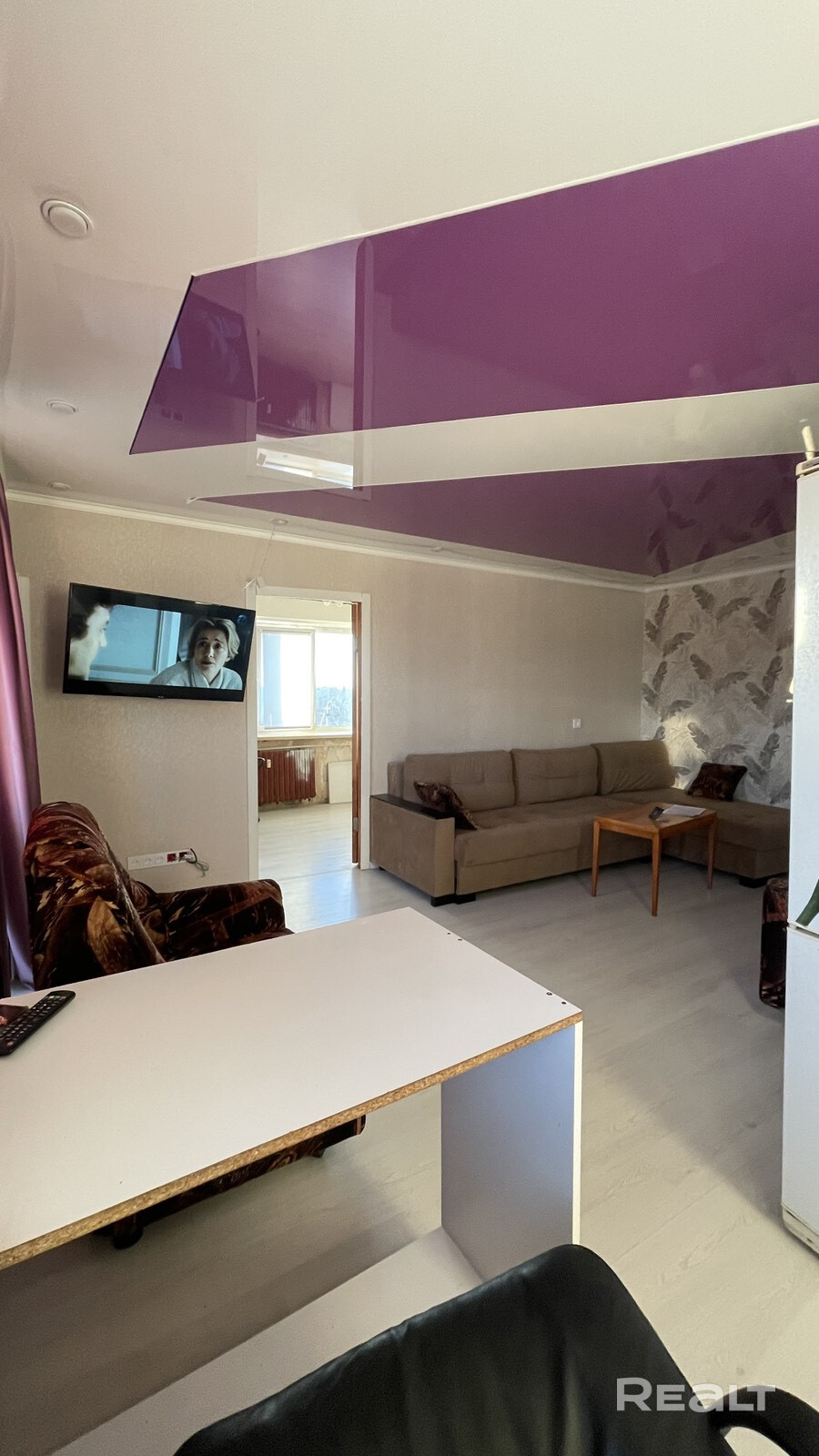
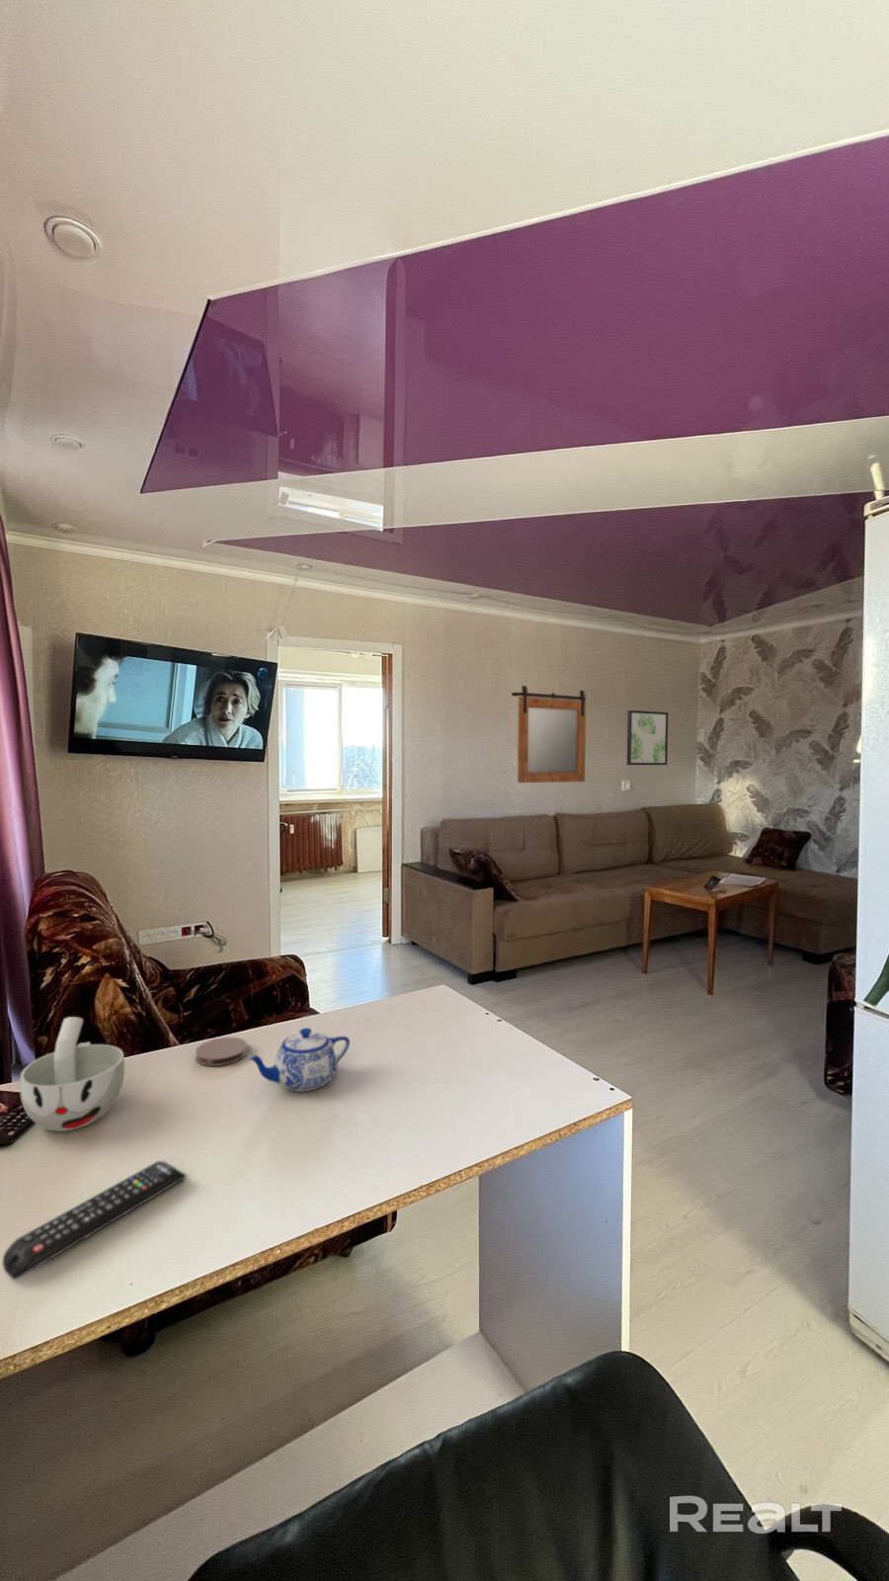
+ cup [20,1015,126,1133]
+ mirror [510,685,587,784]
+ wall art [626,709,669,766]
+ teapot [246,1026,351,1092]
+ coaster [194,1037,247,1067]
+ remote control [2,1160,188,1280]
